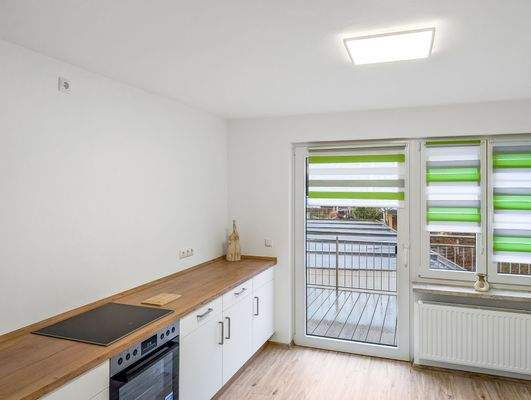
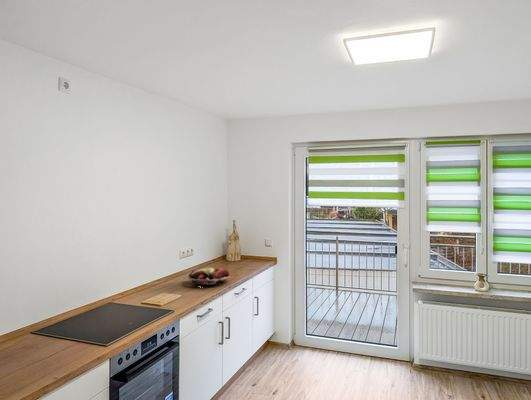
+ fruit basket [187,267,231,287]
